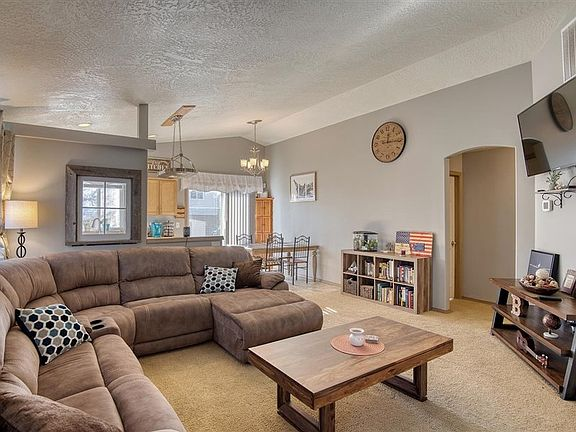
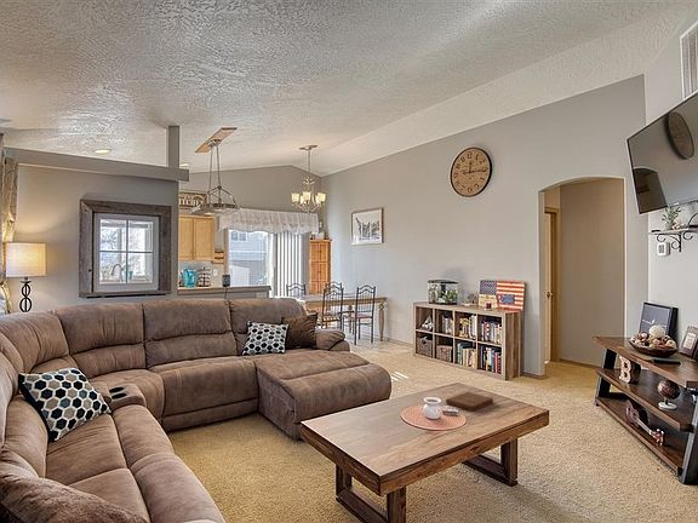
+ book [445,391,494,412]
